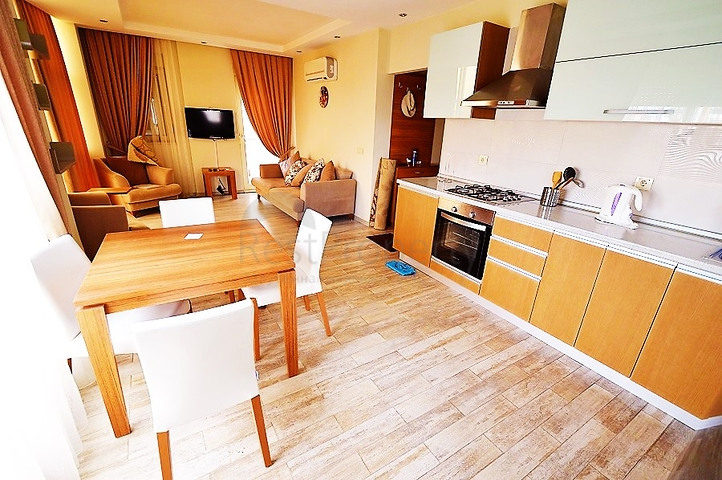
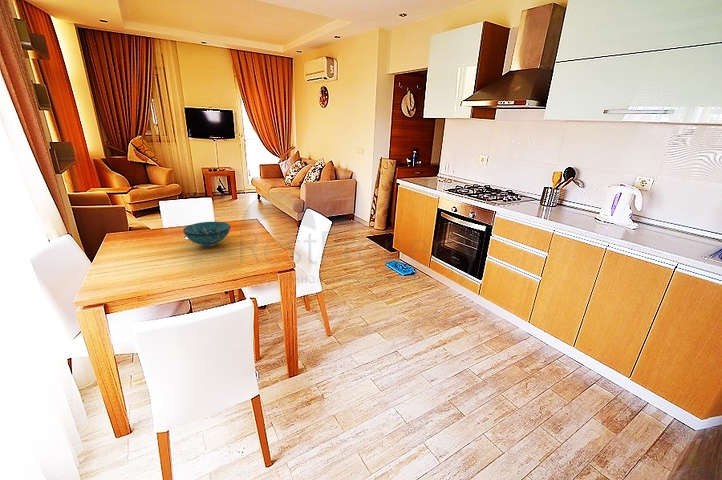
+ decorative bowl [182,221,231,247]
